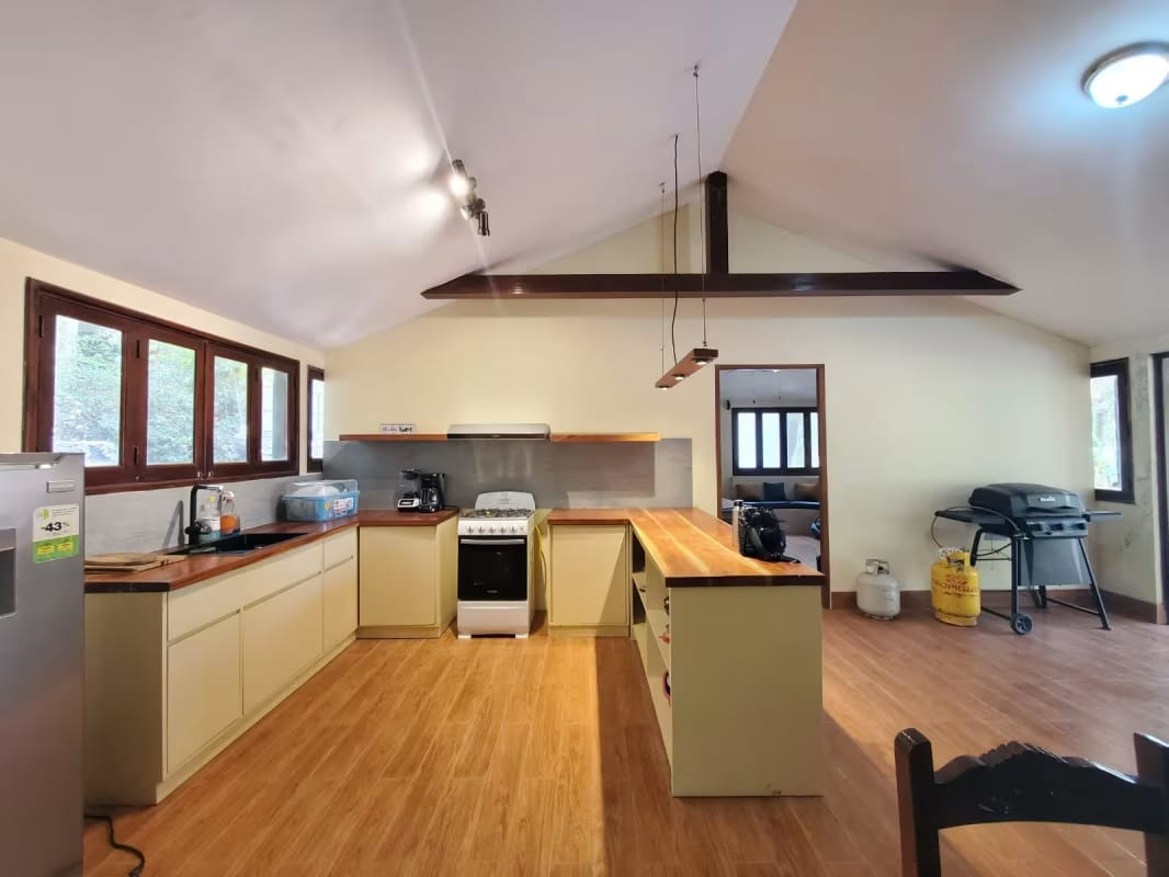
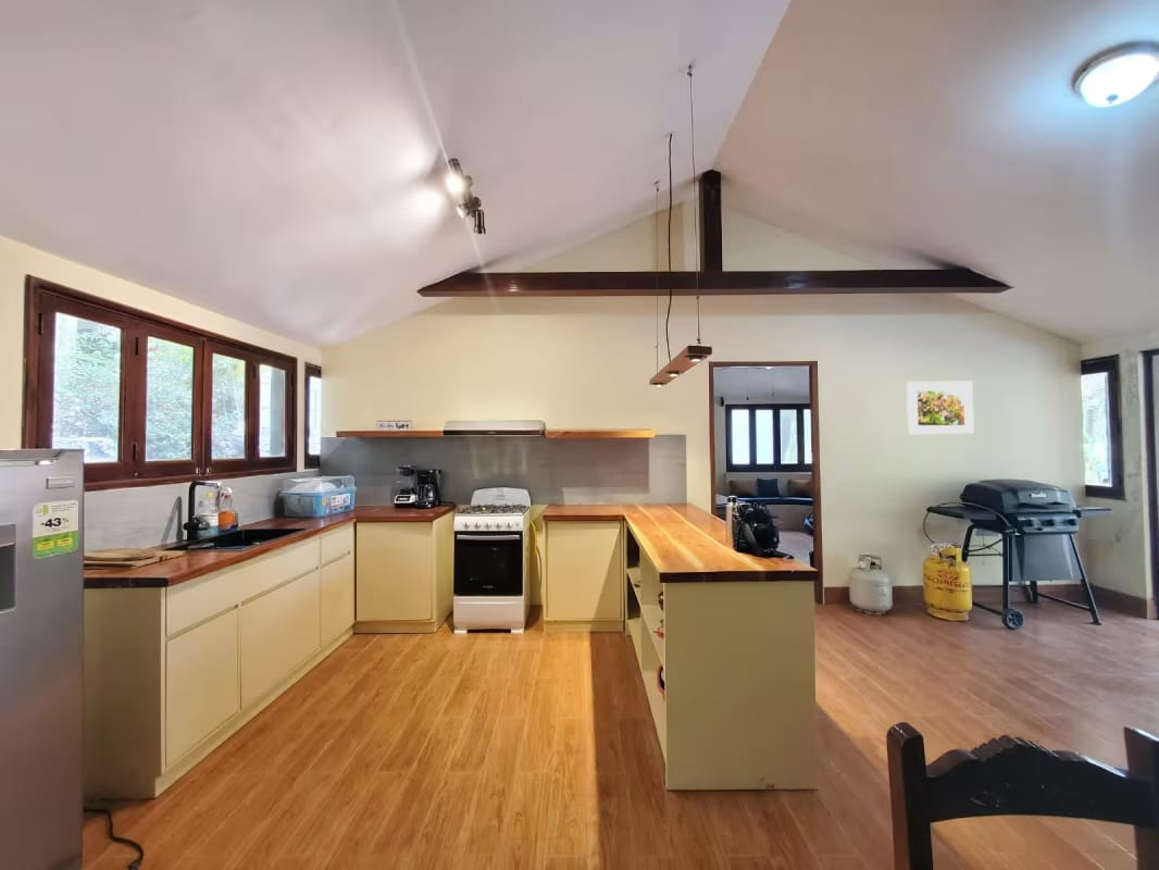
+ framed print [906,381,975,435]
